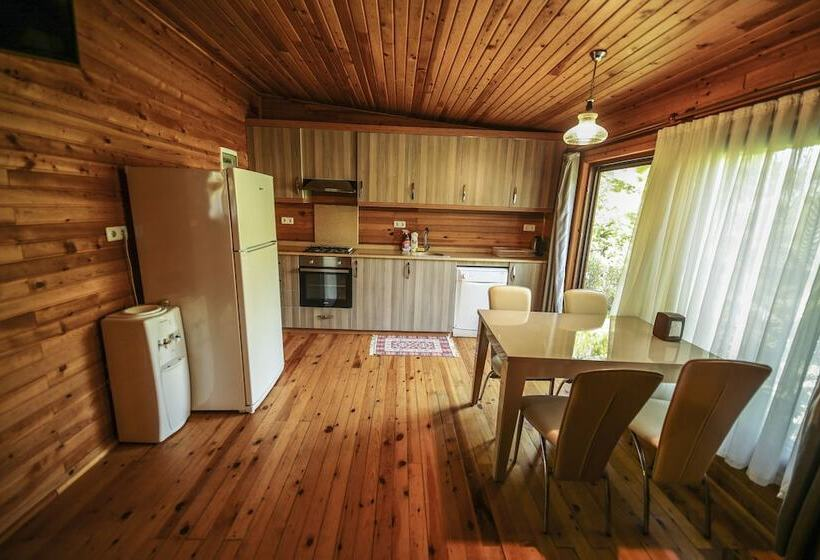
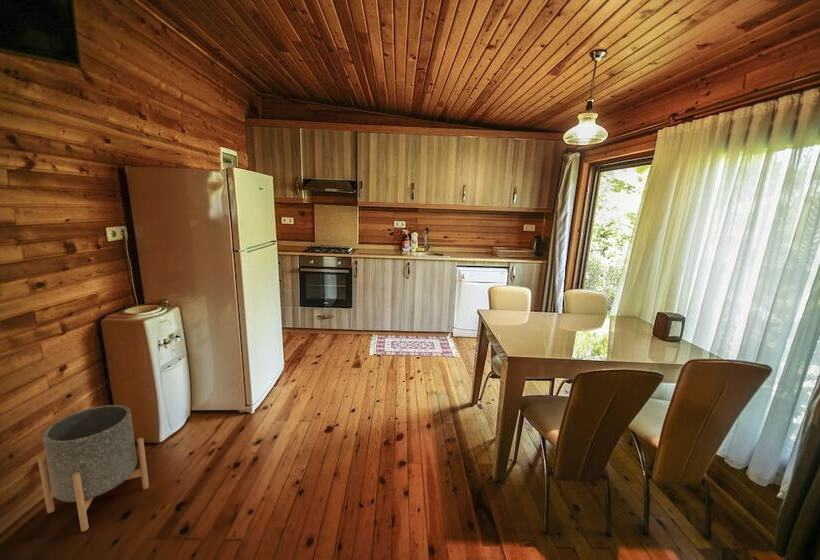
+ planter [37,404,150,533]
